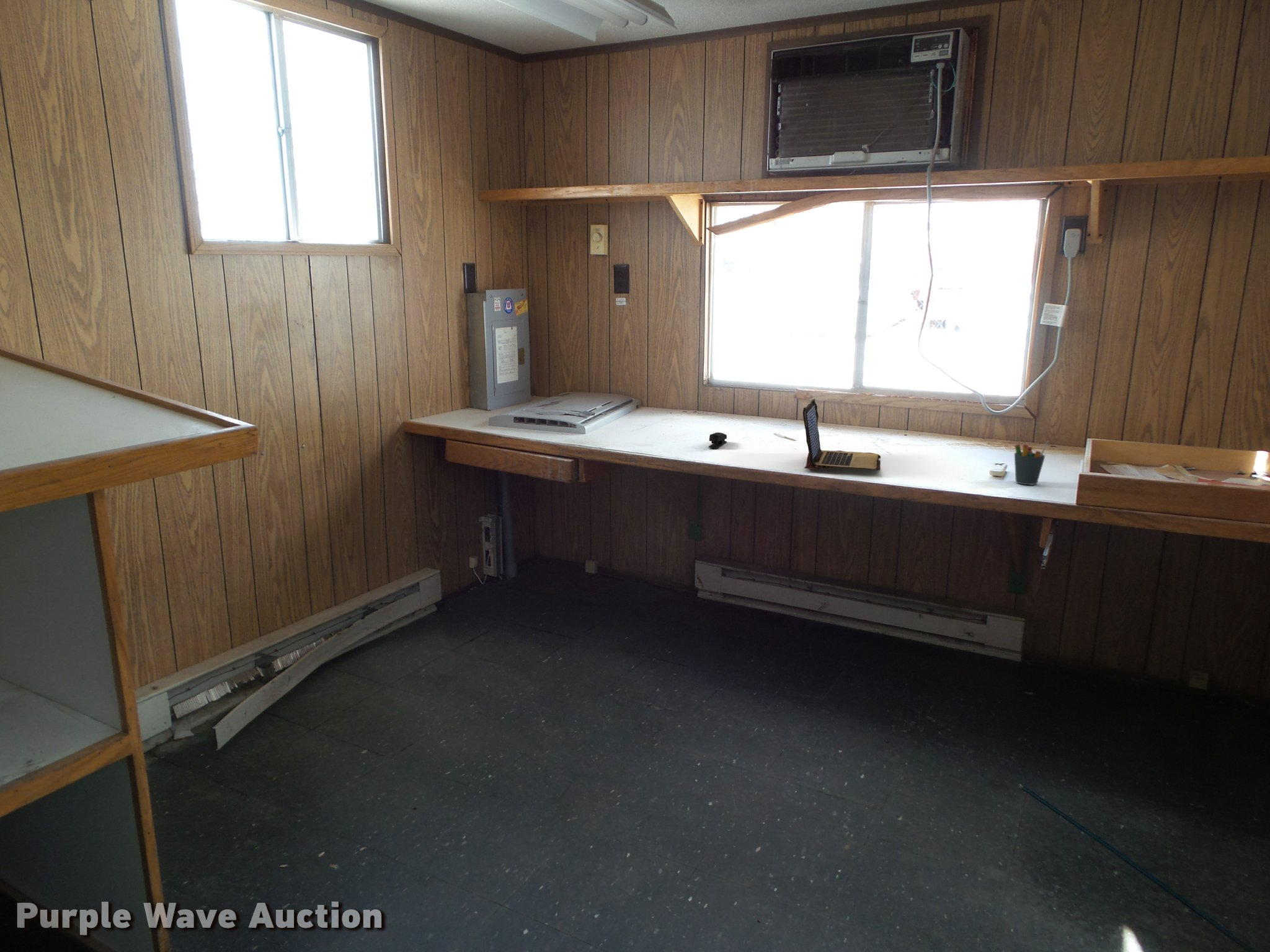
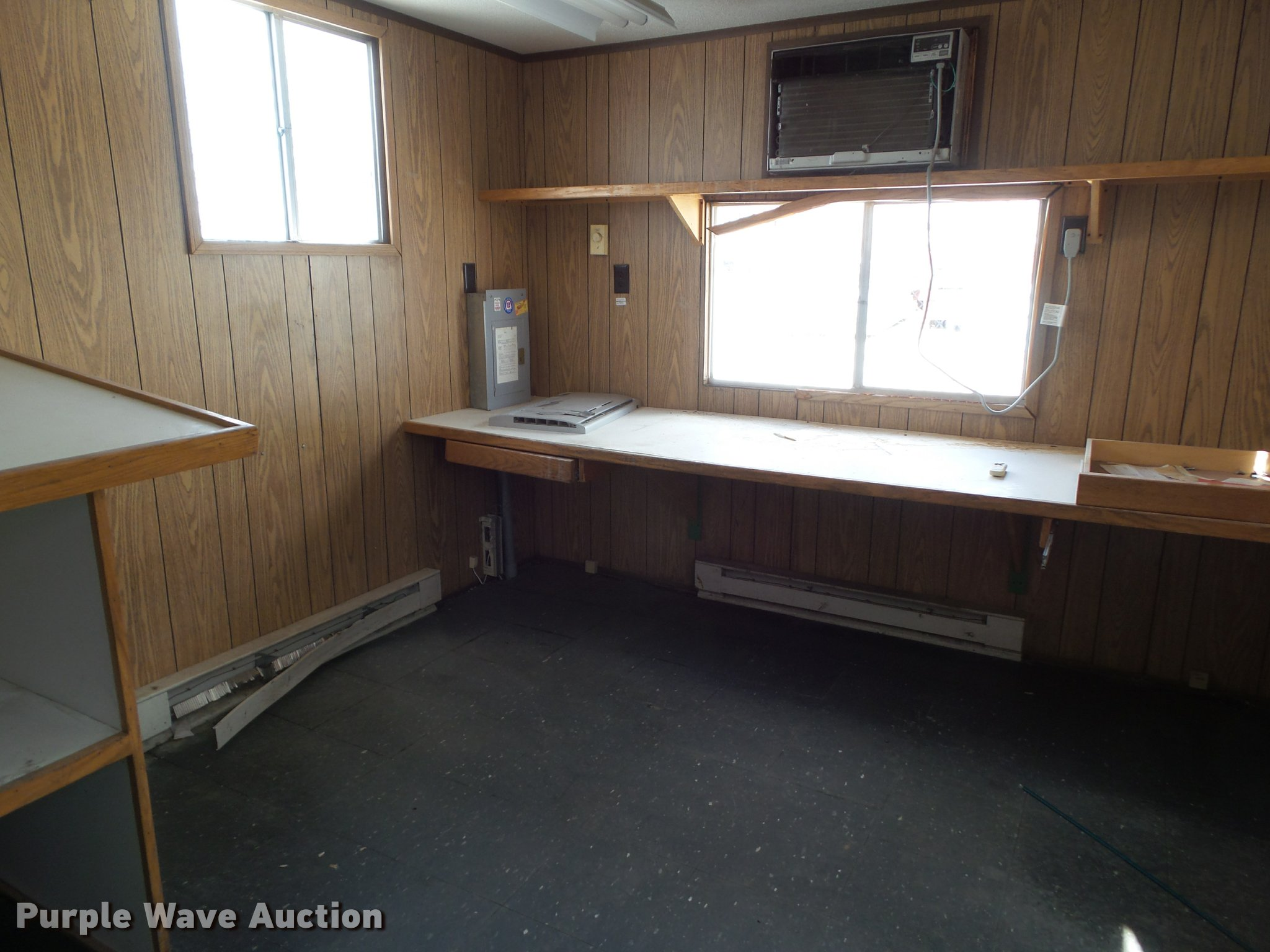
- laptop [802,399,881,471]
- stapler [708,432,727,449]
- pen holder [1014,440,1049,485]
